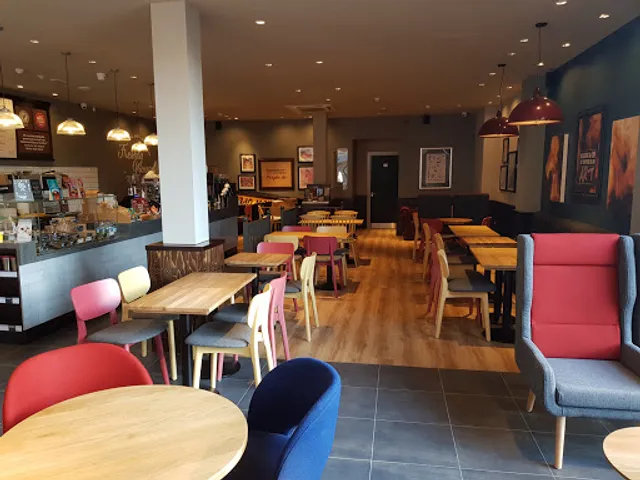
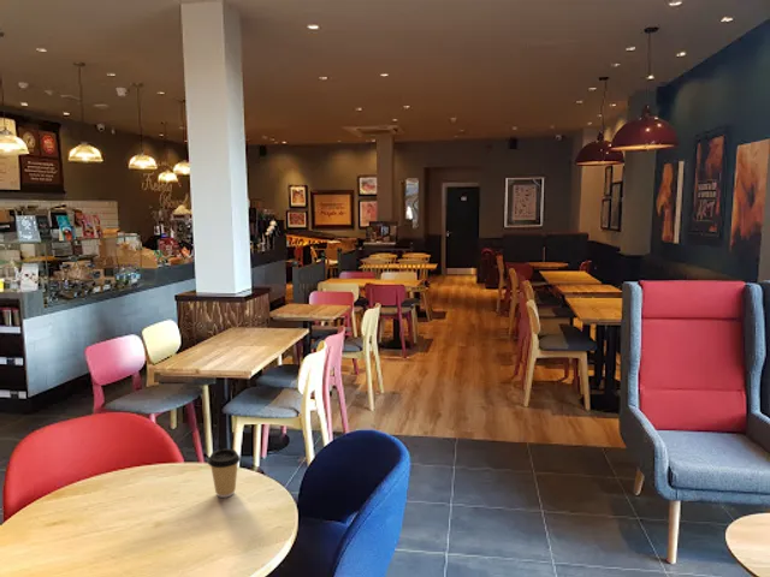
+ coffee cup [207,447,242,499]
